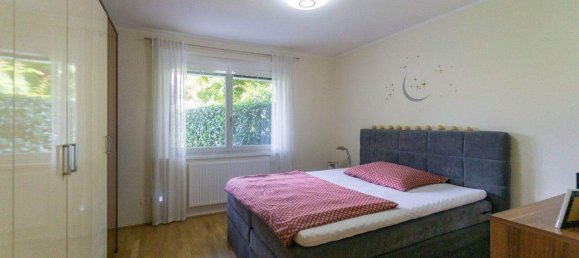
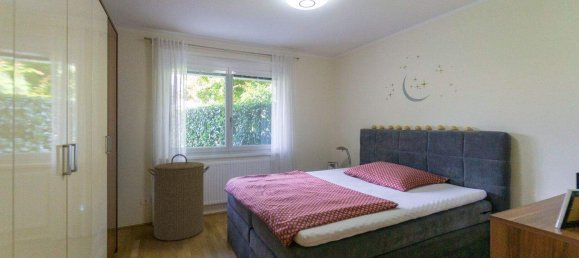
+ laundry hamper [147,153,211,242]
